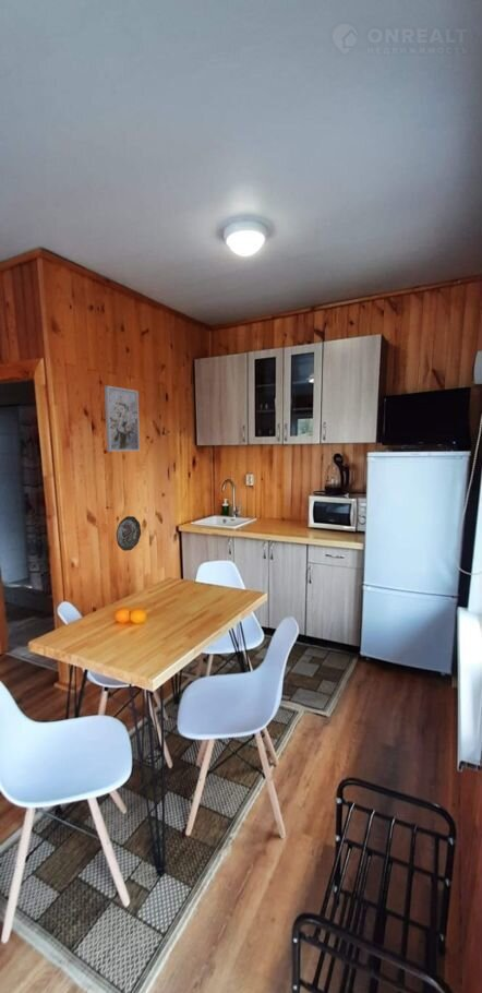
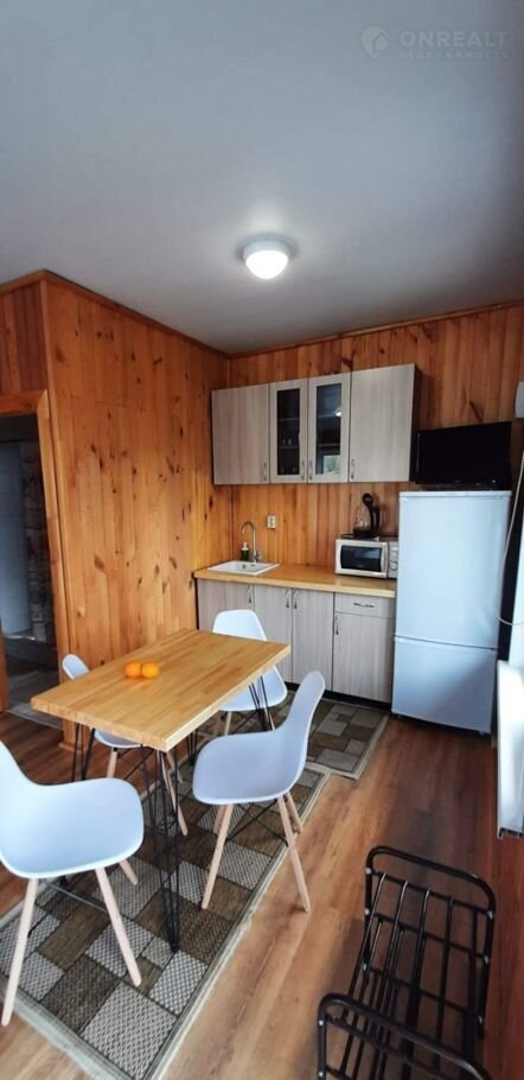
- decorative plate [116,515,142,552]
- wall art [104,385,141,453]
